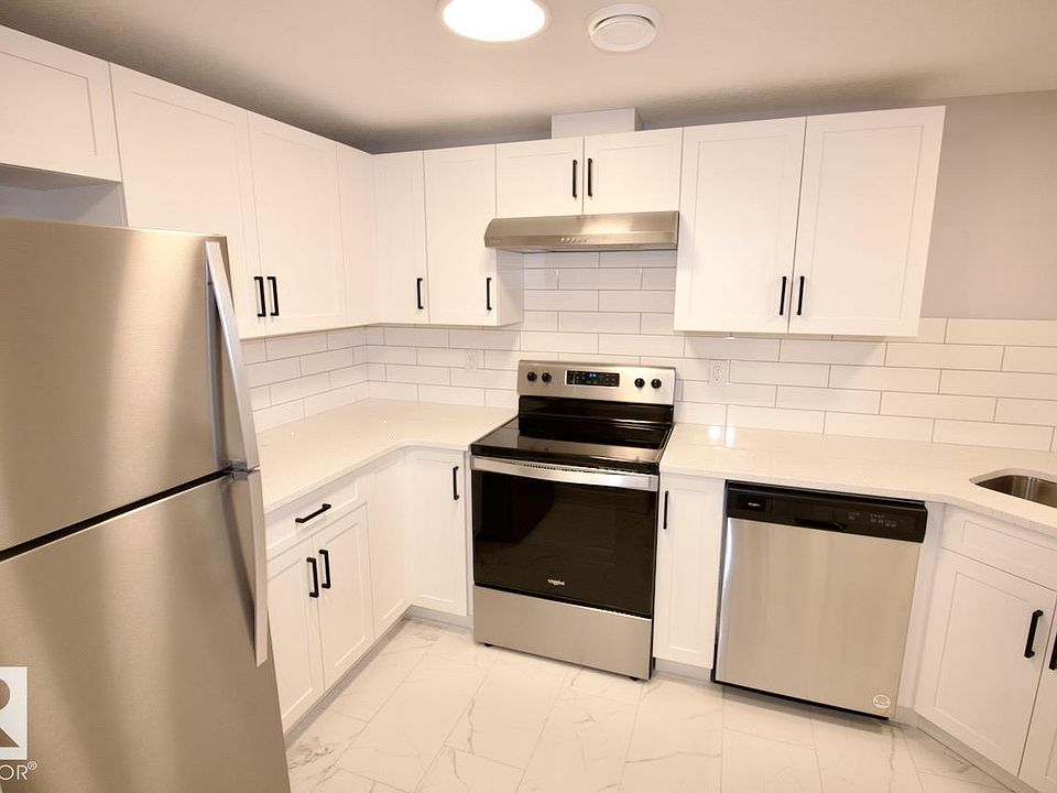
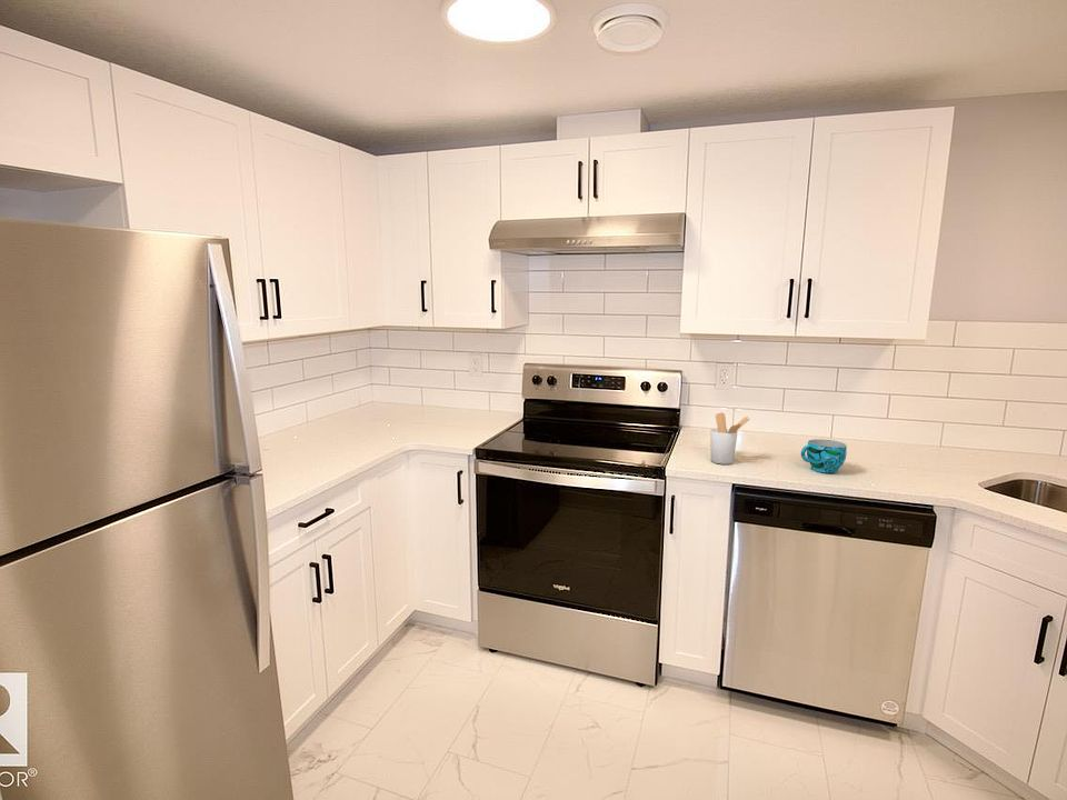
+ utensil holder [710,411,751,466]
+ cup [800,438,848,474]
